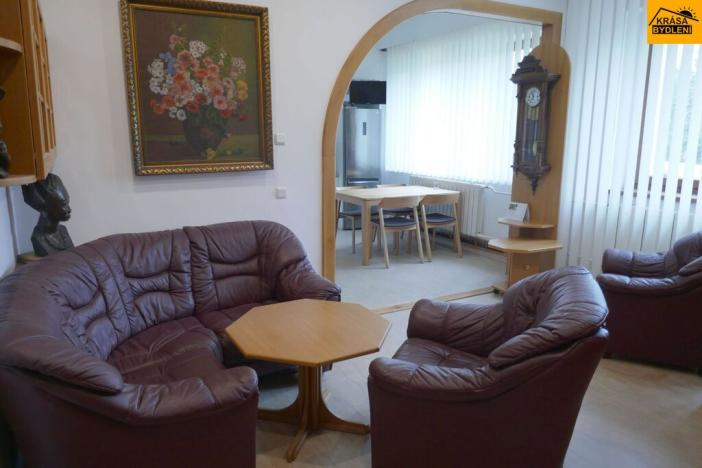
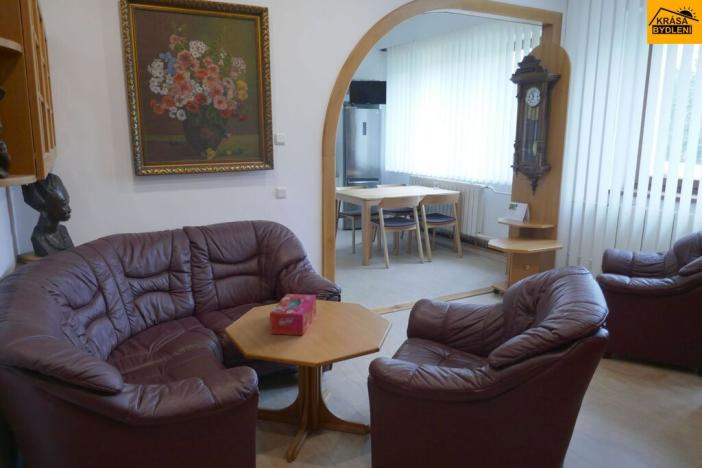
+ tissue box [269,293,317,337]
